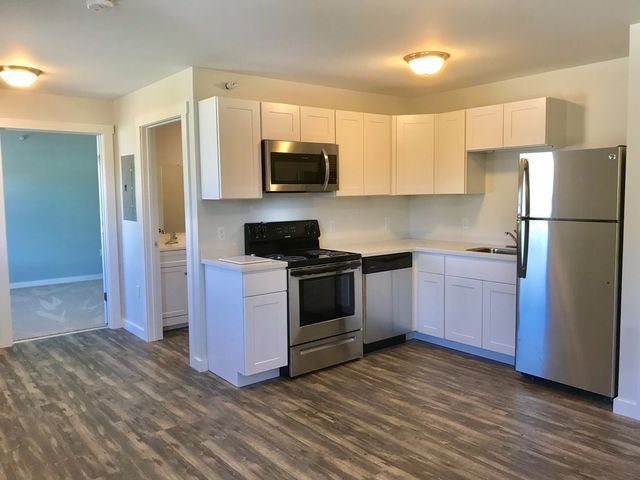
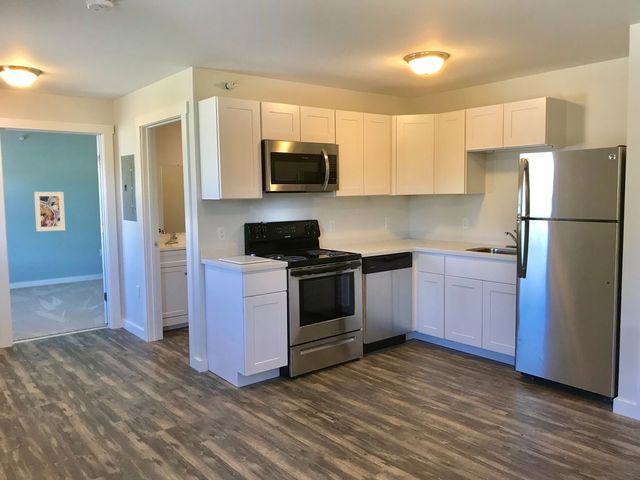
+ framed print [33,191,66,232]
